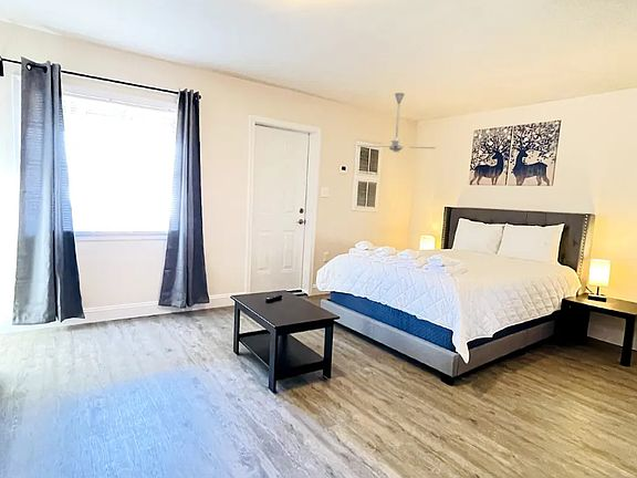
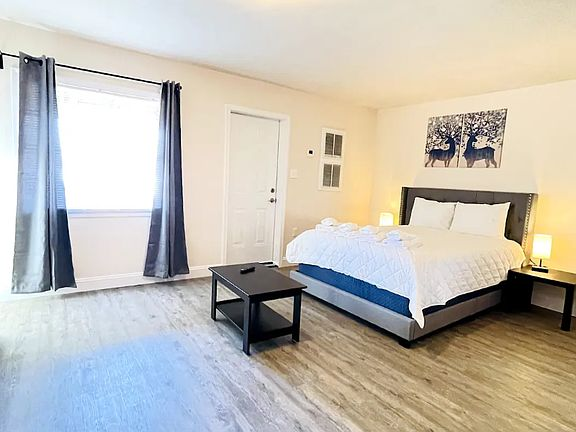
- ceiling fan [356,92,437,153]
